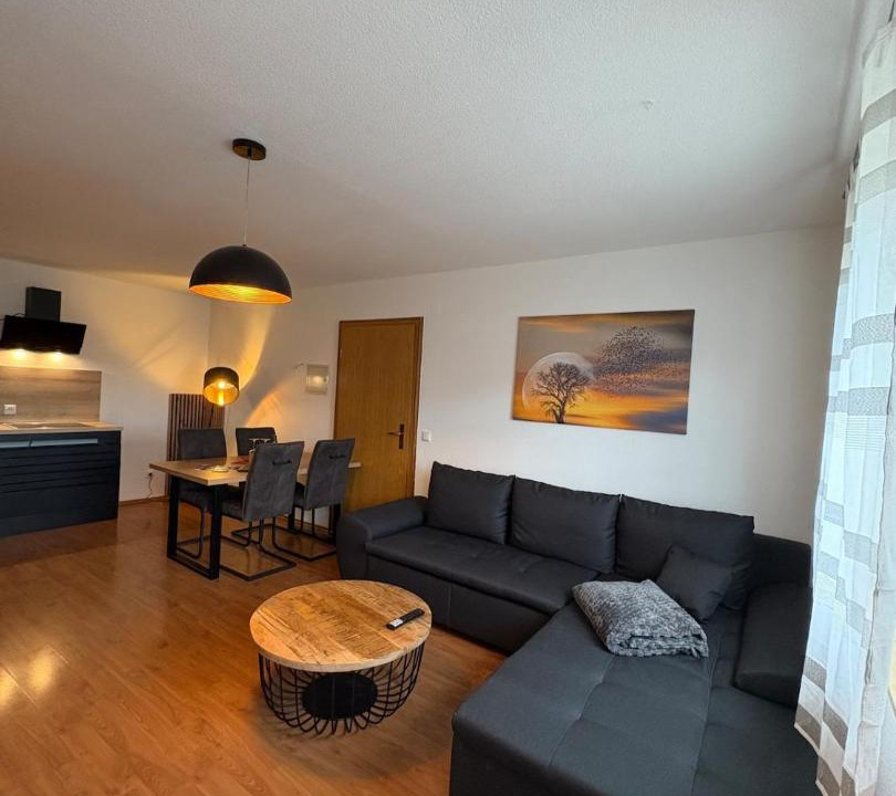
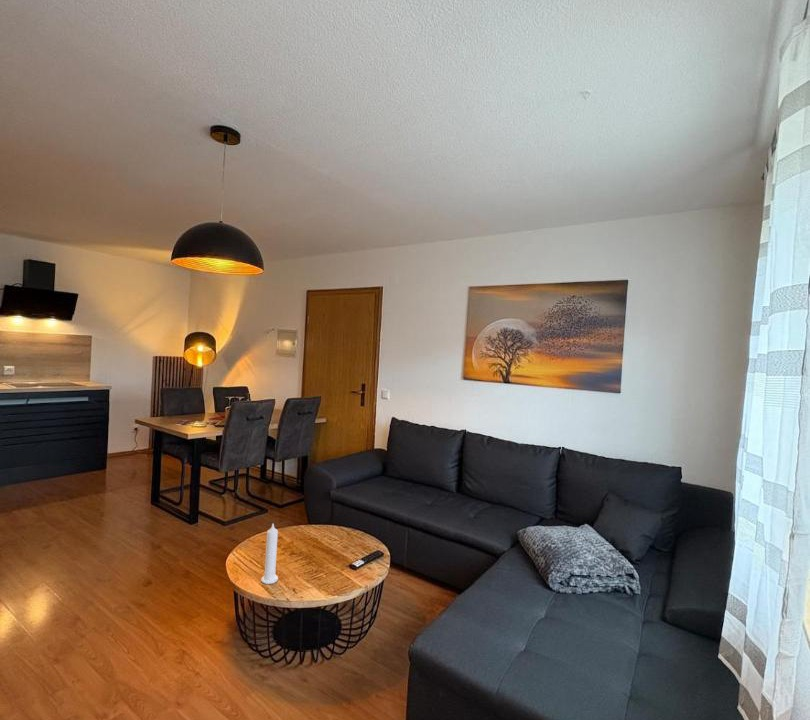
+ candle [260,523,279,585]
